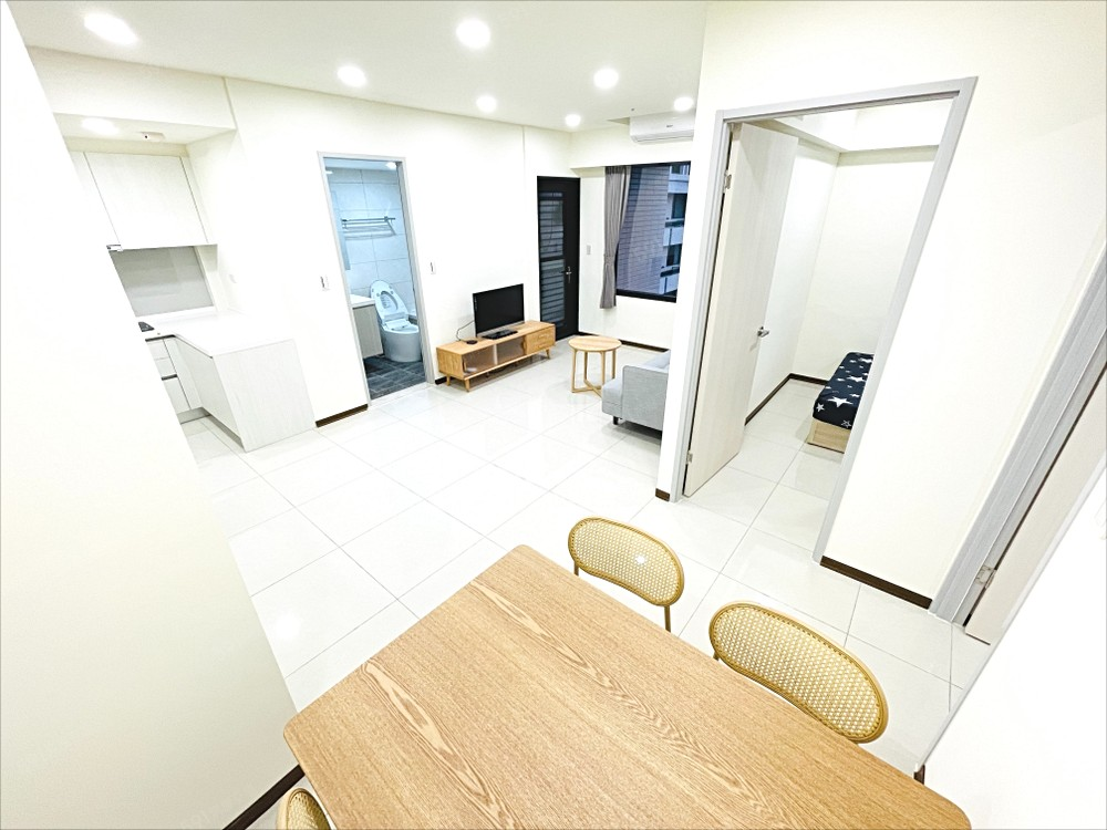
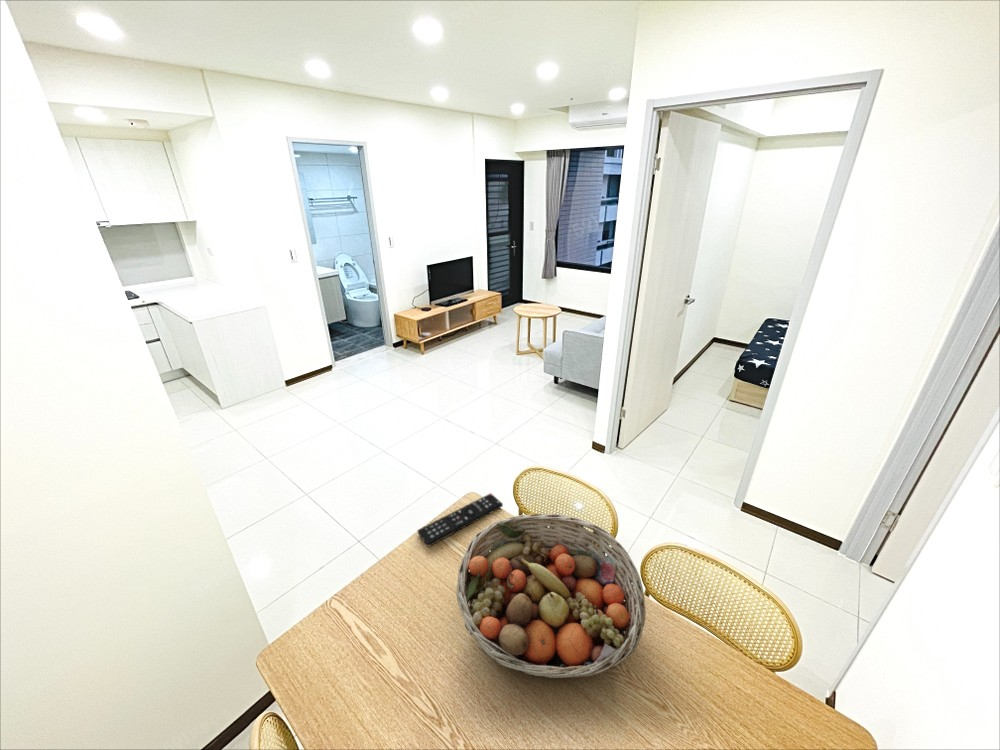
+ remote control [417,492,504,548]
+ fruit basket [455,512,646,680]
